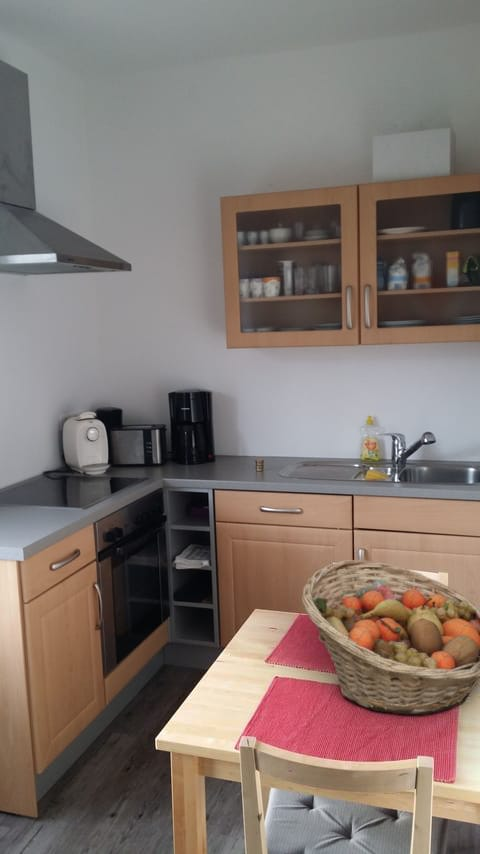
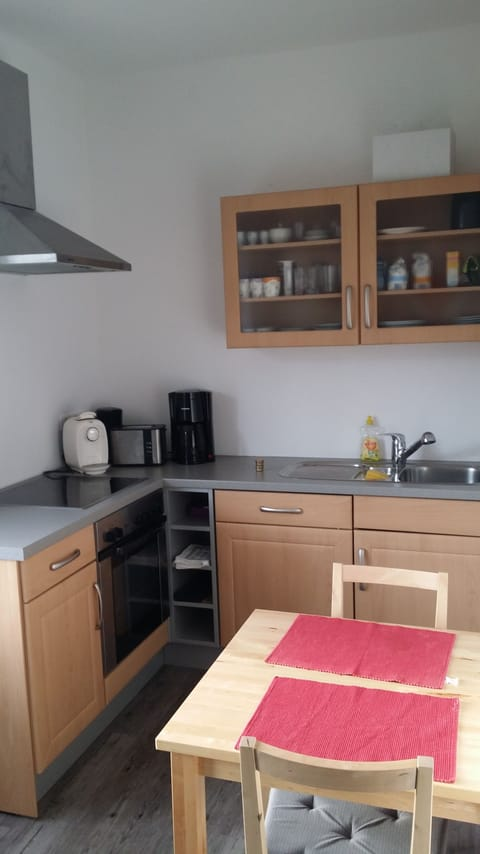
- fruit basket [301,559,480,716]
